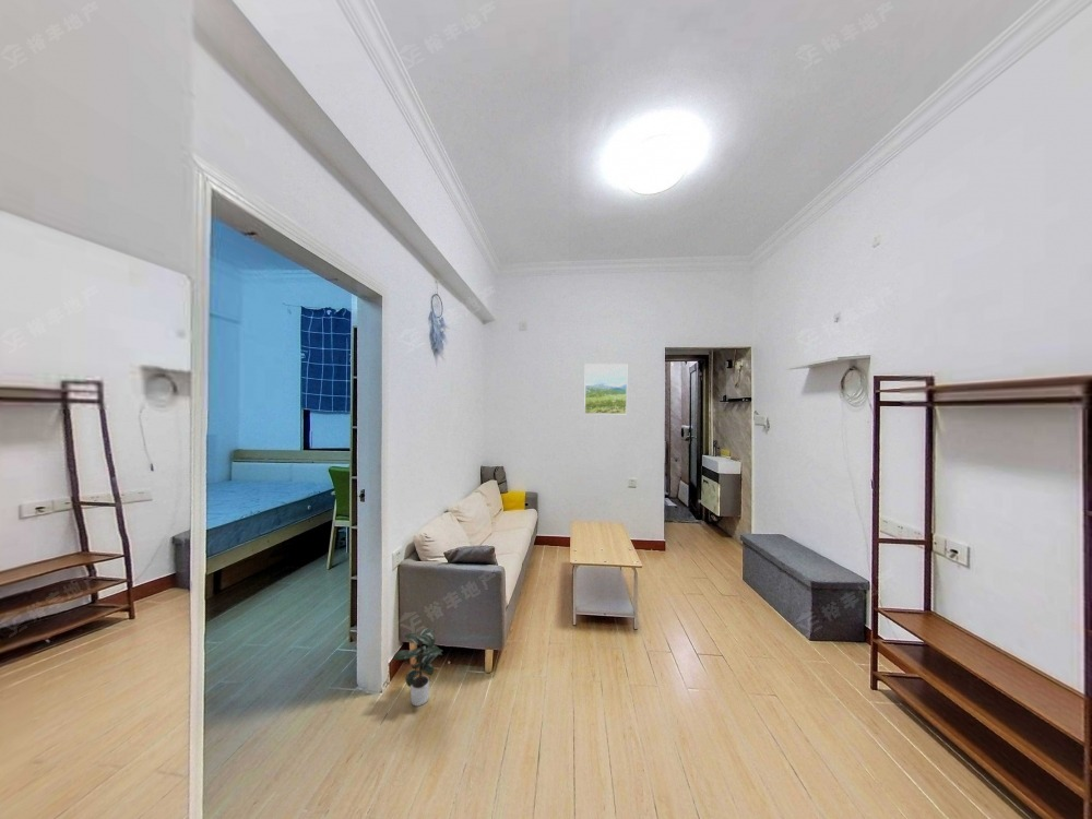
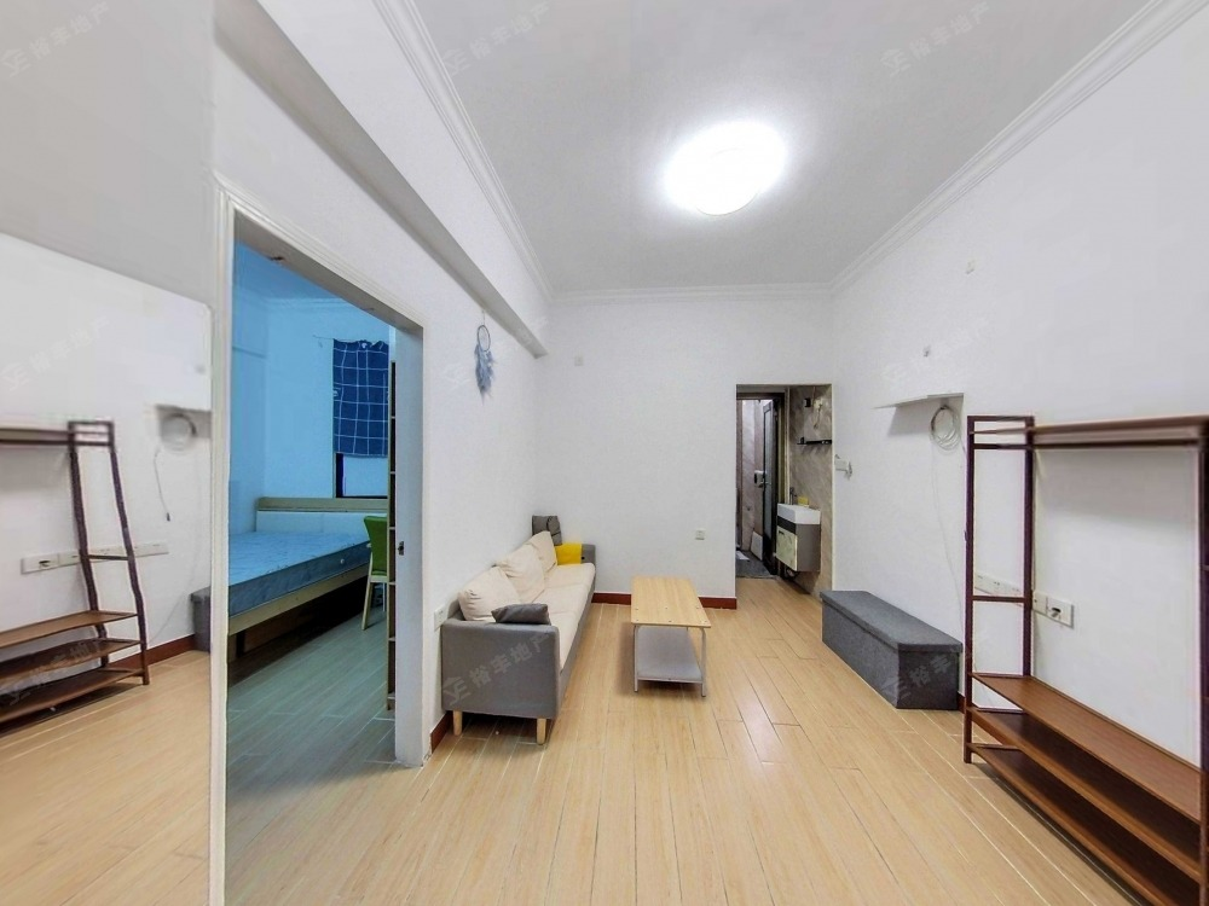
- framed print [583,363,628,415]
- potted plant [391,627,443,708]
